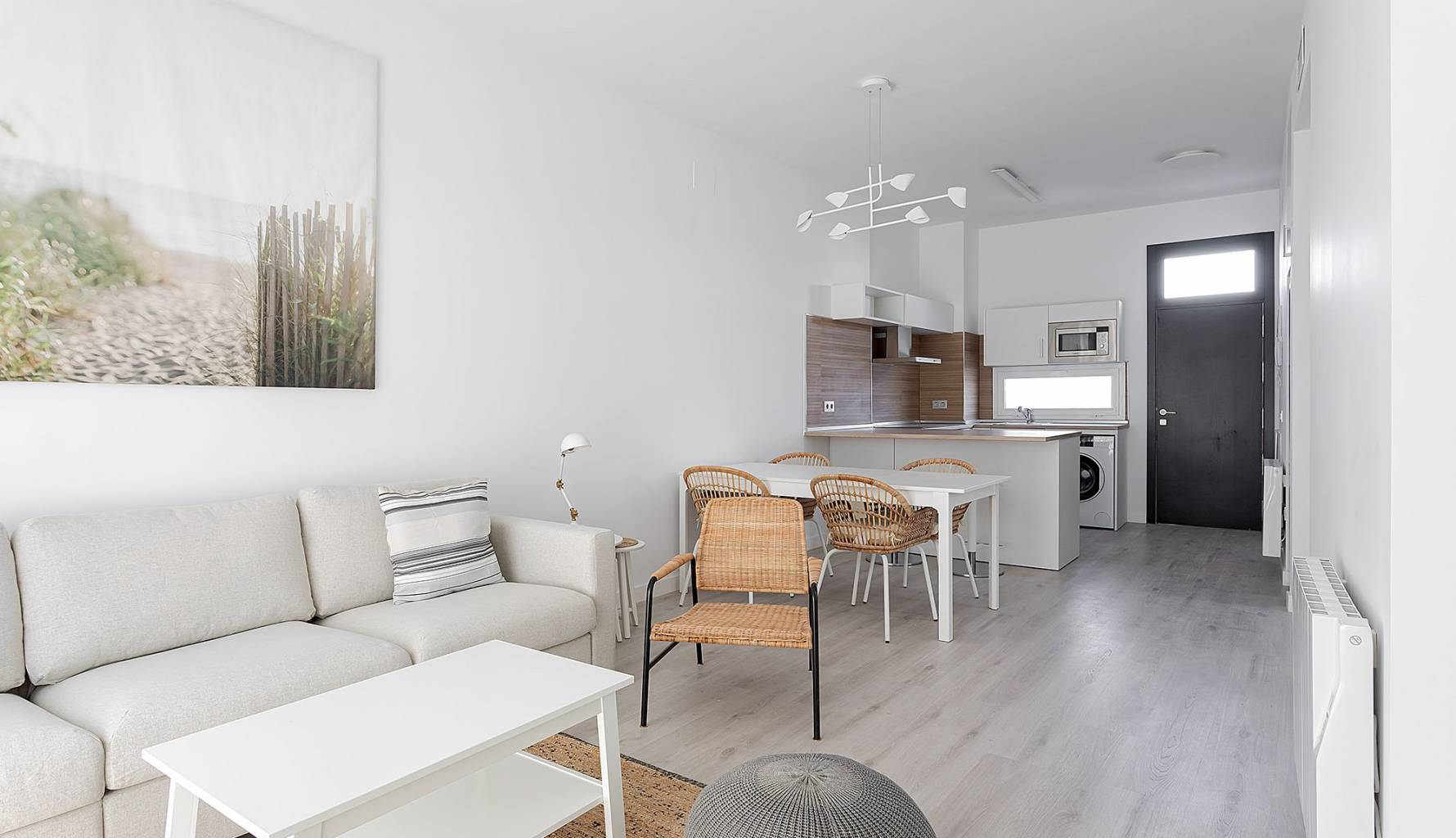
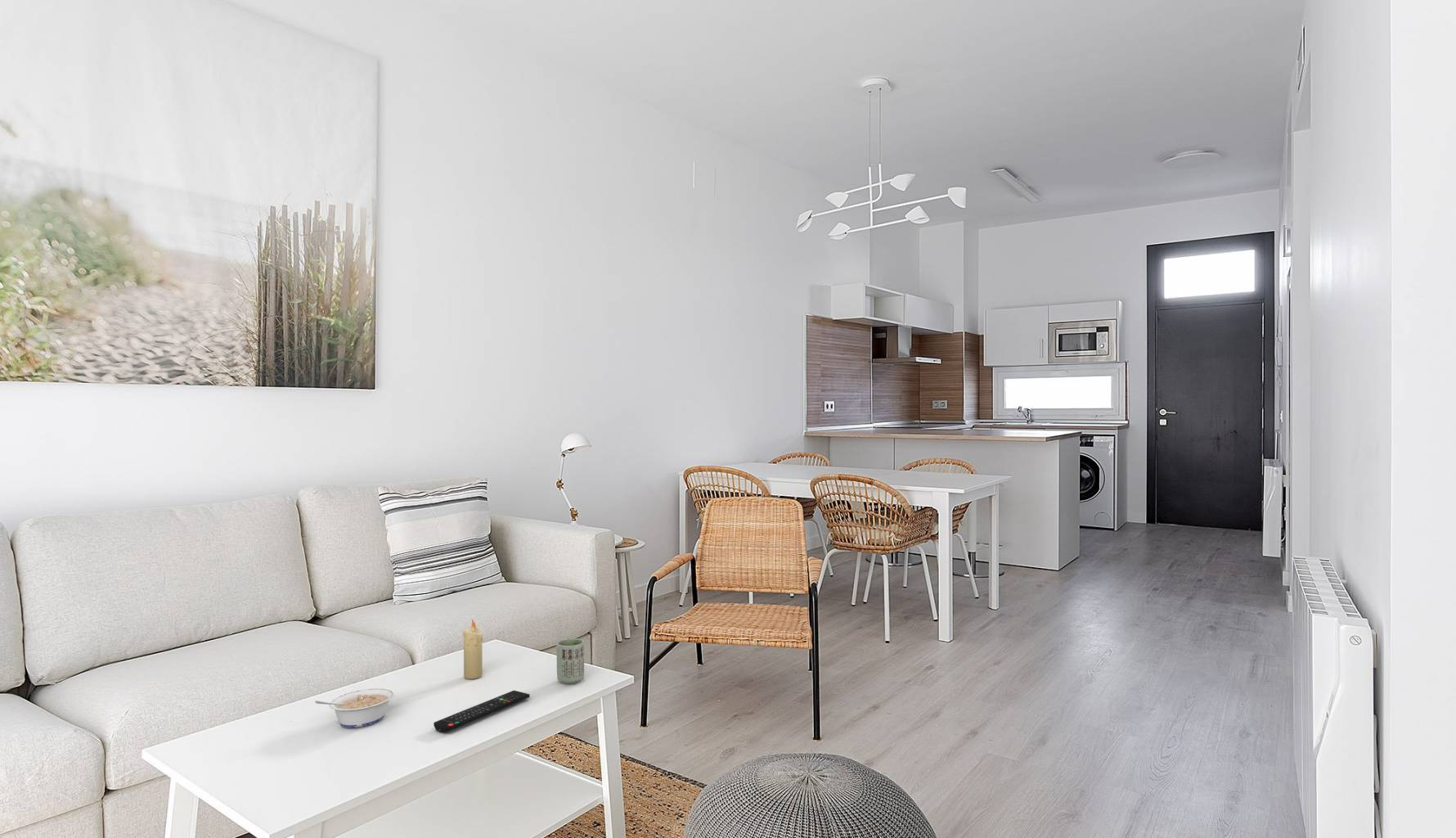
+ legume [314,687,395,728]
+ candle [462,619,484,680]
+ cup [555,638,585,685]
+ remote control [433,690,530,733]
